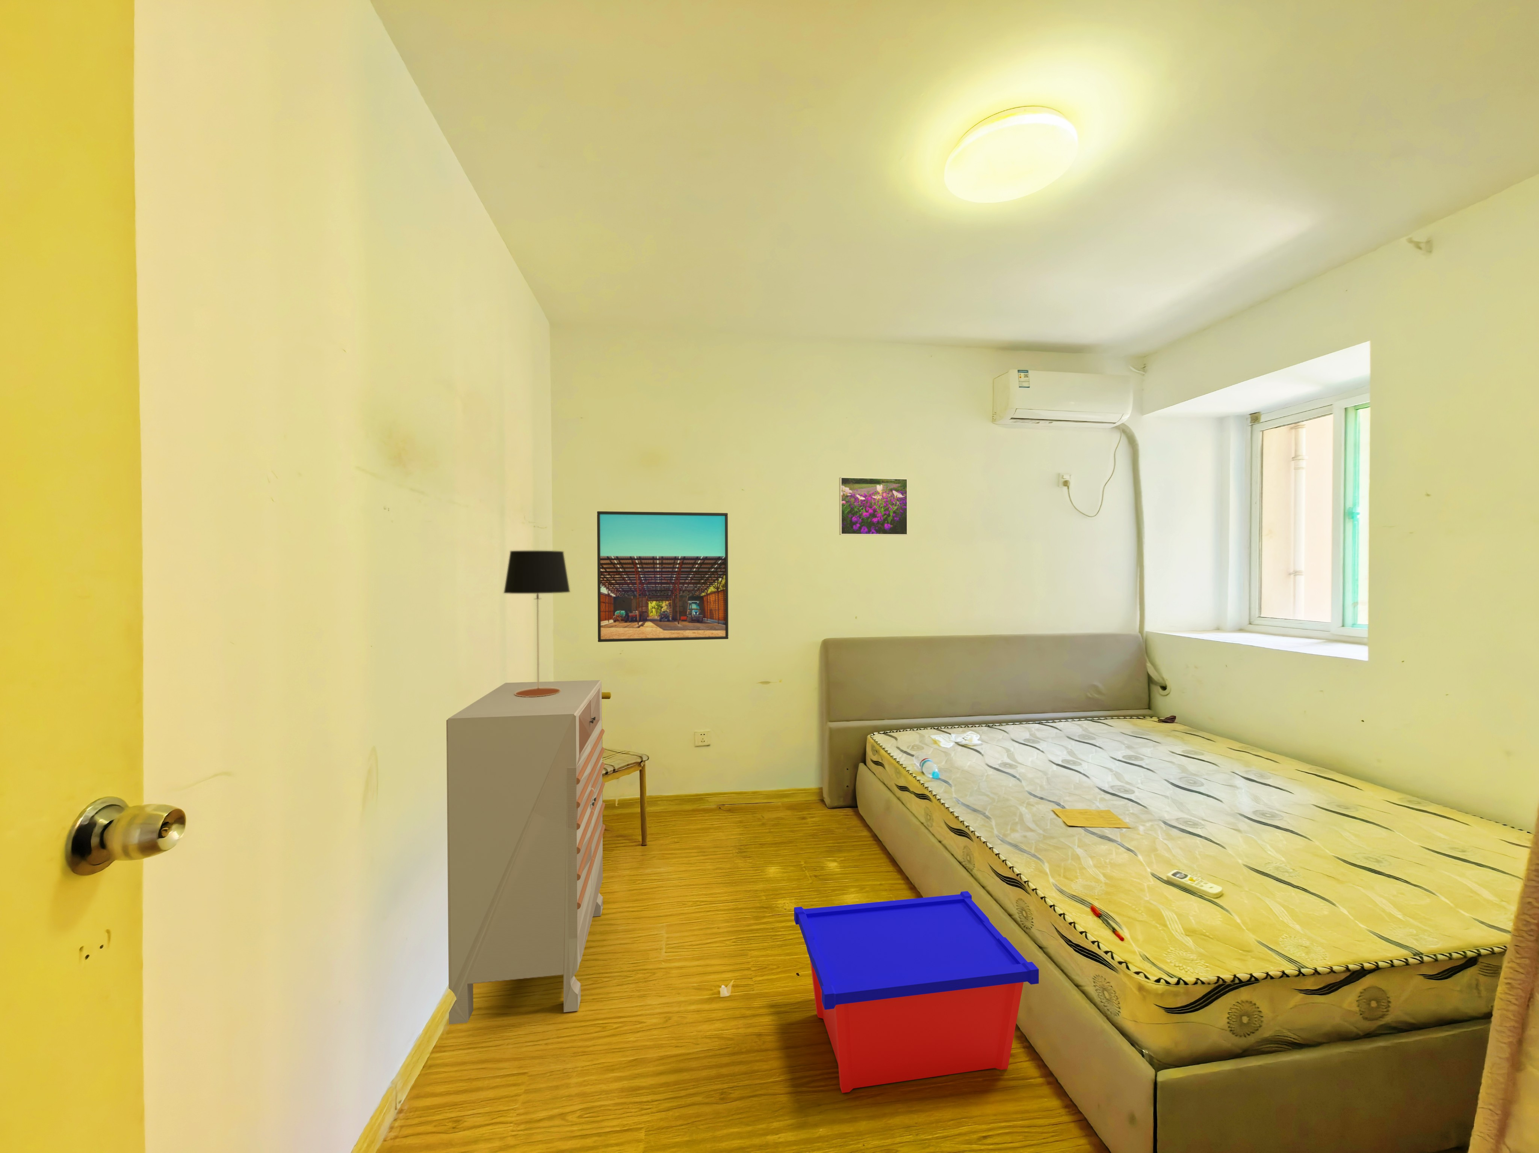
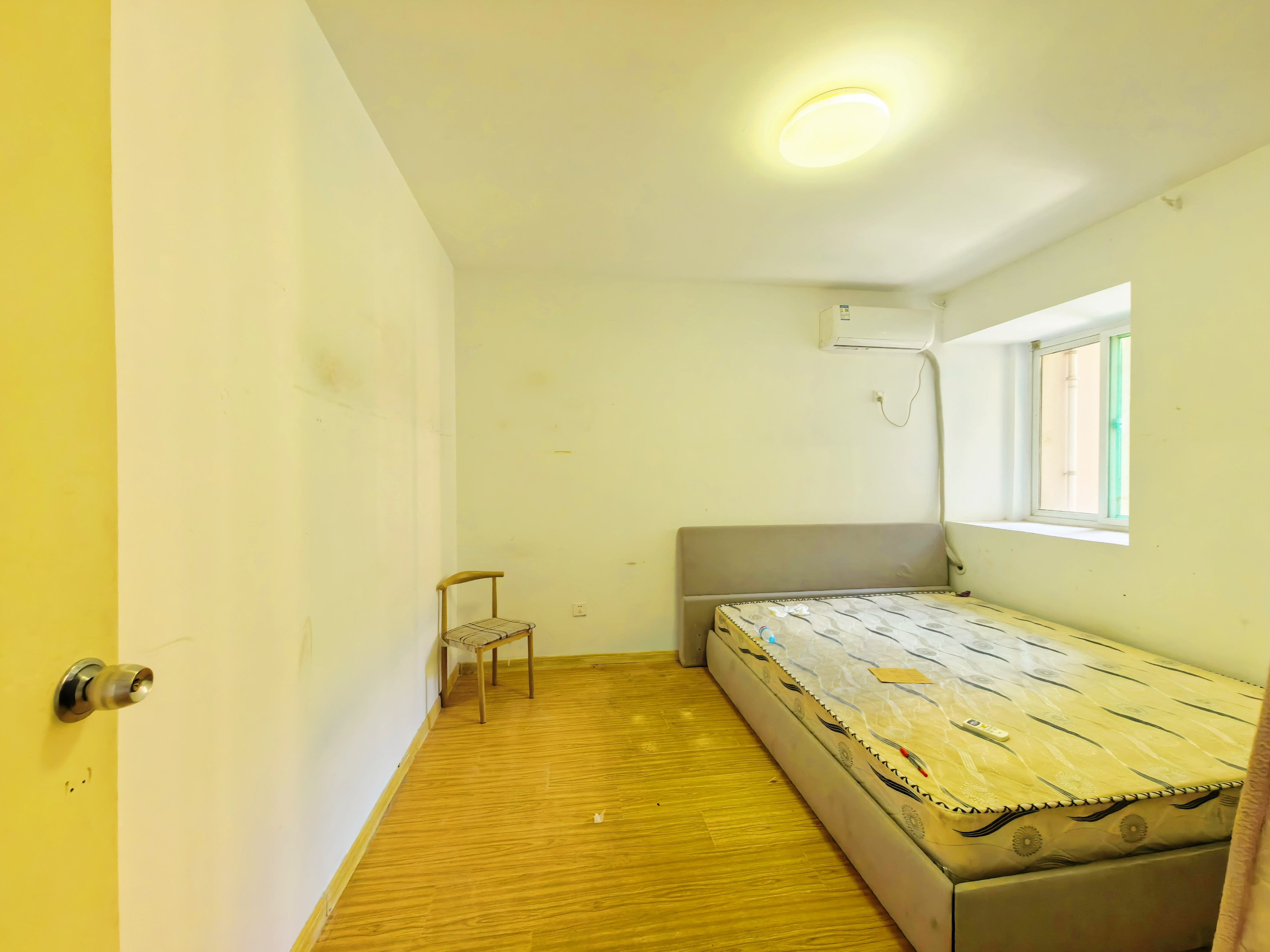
- dresser [446,679,606,1025]
- table lamp [503,550,571,696]
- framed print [596,511,730,643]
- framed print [839,477,908,535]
- storage bin [794,890,1040,1094]
